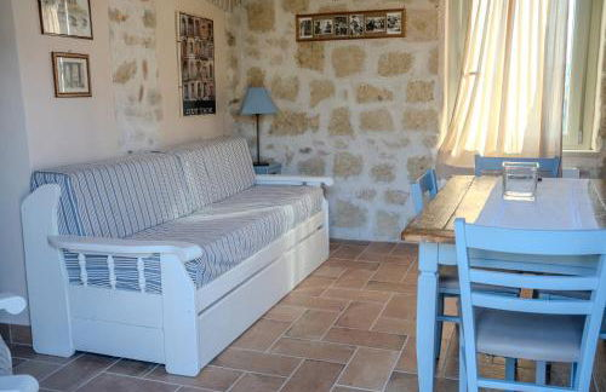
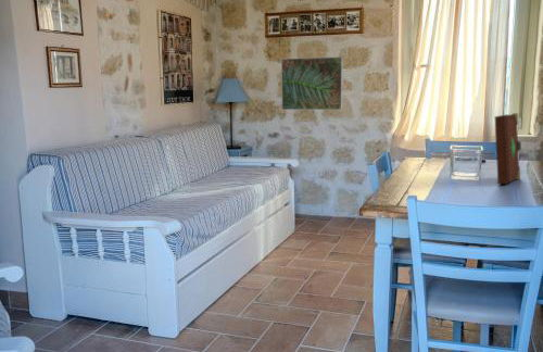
+ book [494,112,522,185]
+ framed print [280,55,344,111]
